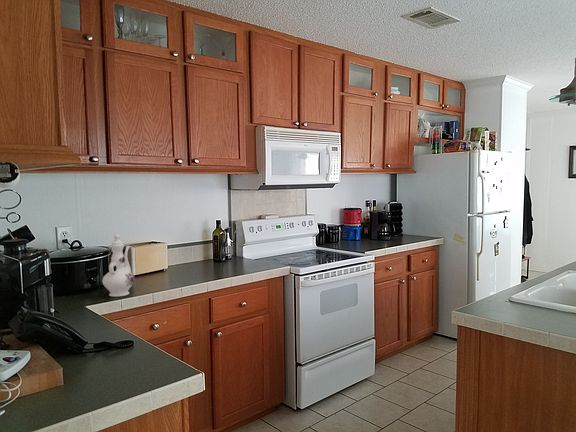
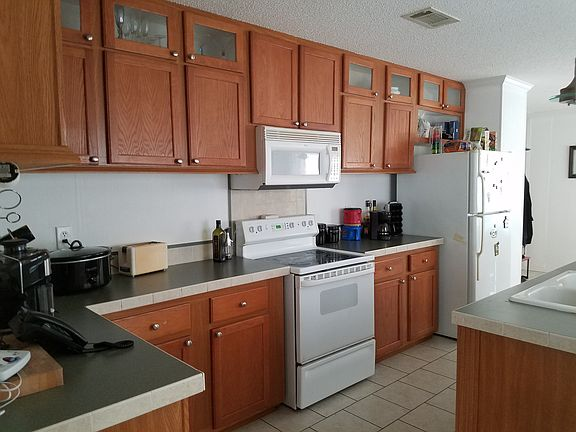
- chinaware [101,233,136,298]
